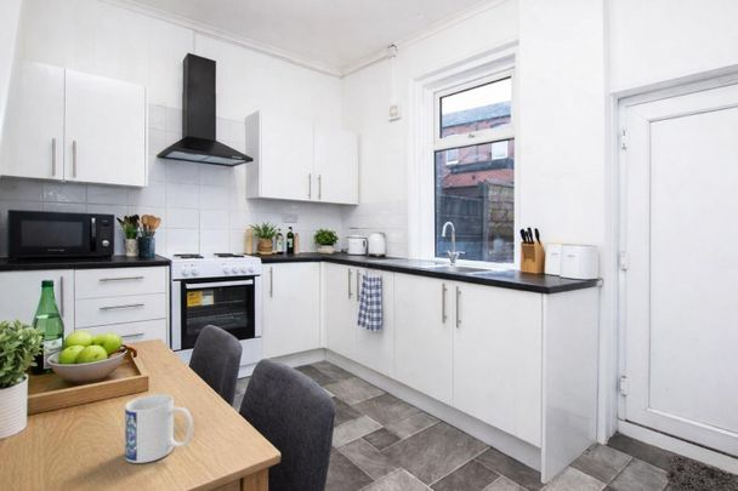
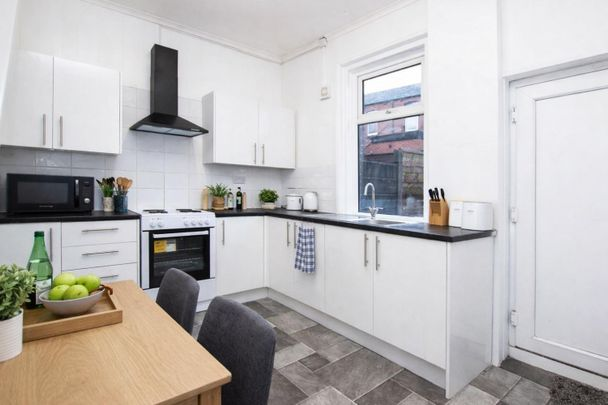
- mug [124,393,194,464]
